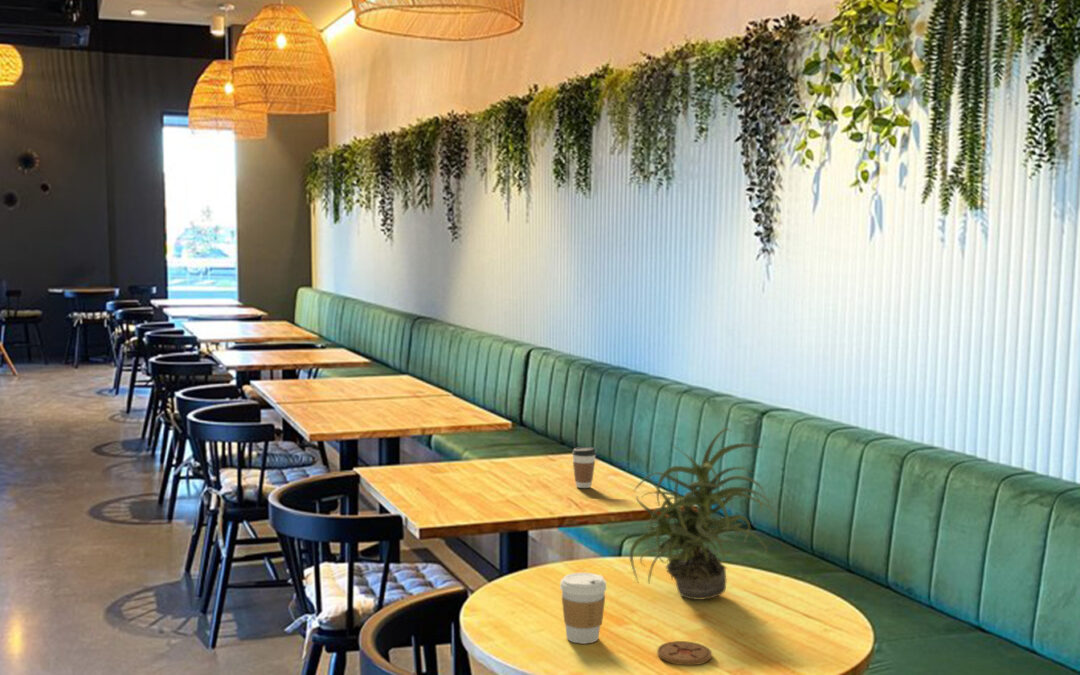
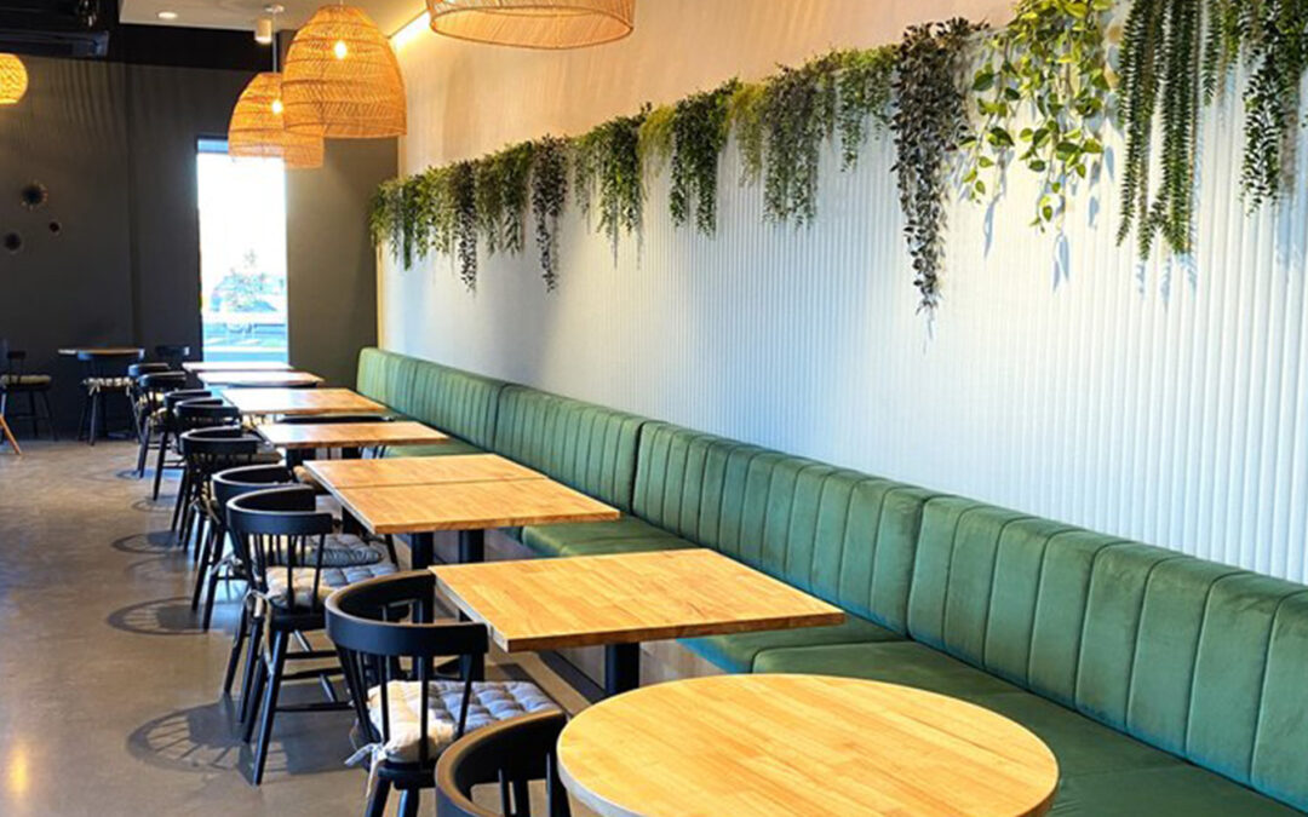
- potted plant [629,427,779,601]
- coffee cup [559,572,607,645]
- coffee cup [571,446,597,489]
- coaster [656,640,713,666]
